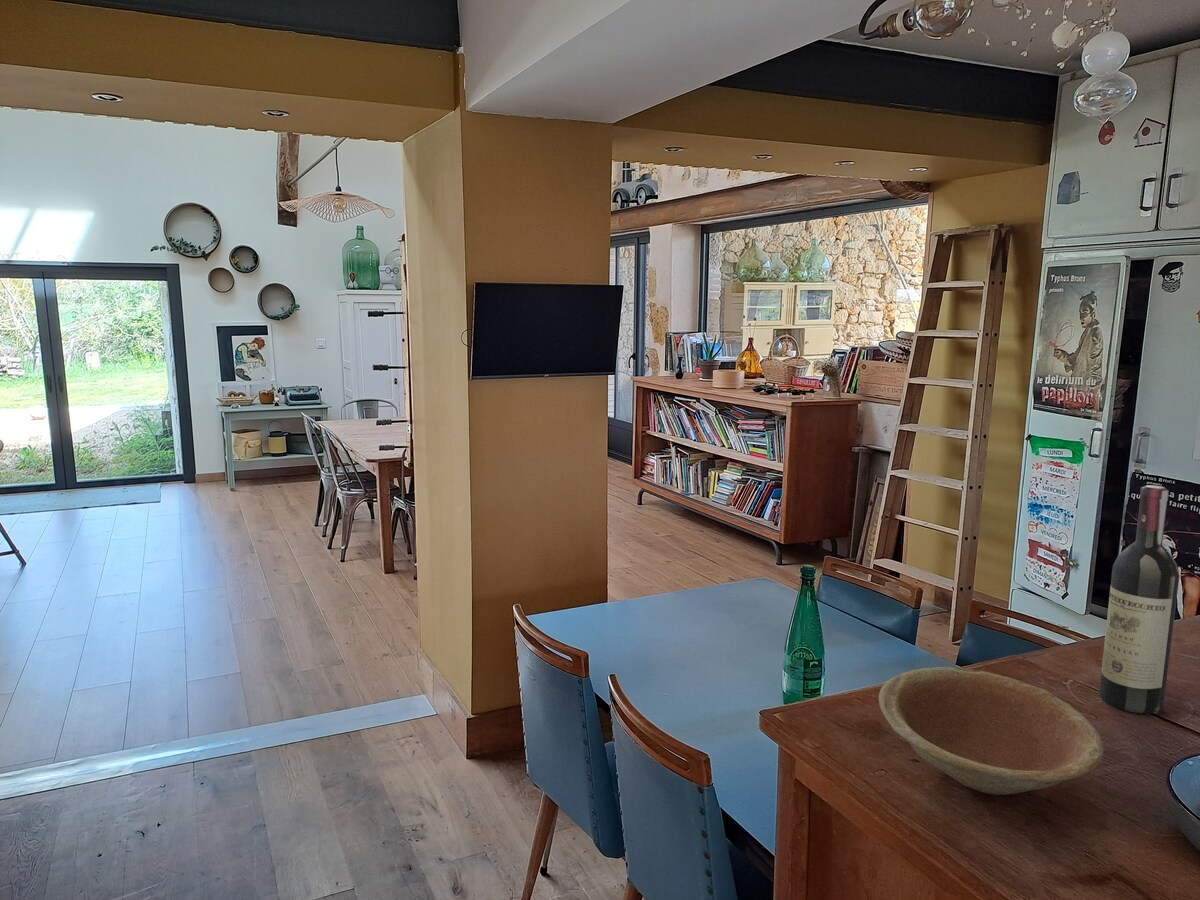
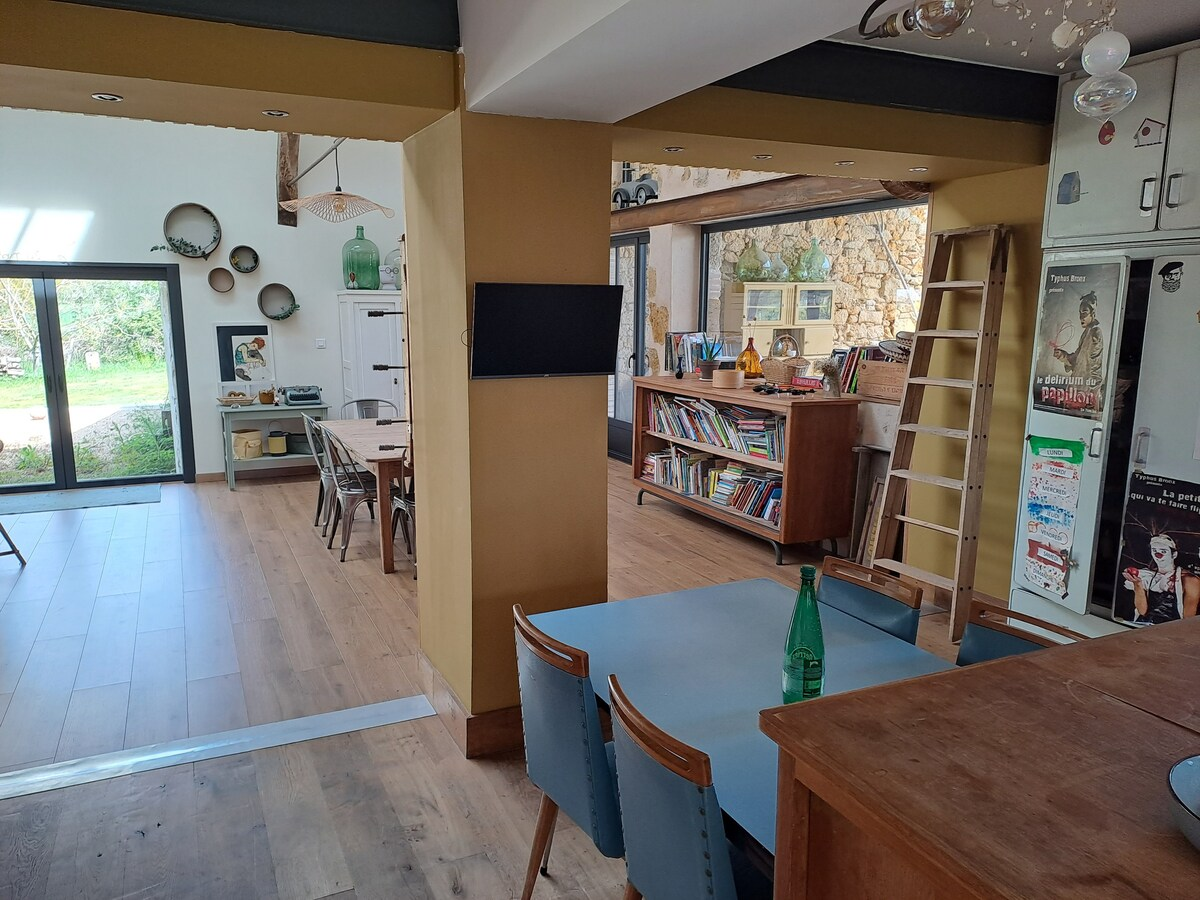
- wine bottle [1098,484,1180,715]
- bowl [878,666,1104,796]
